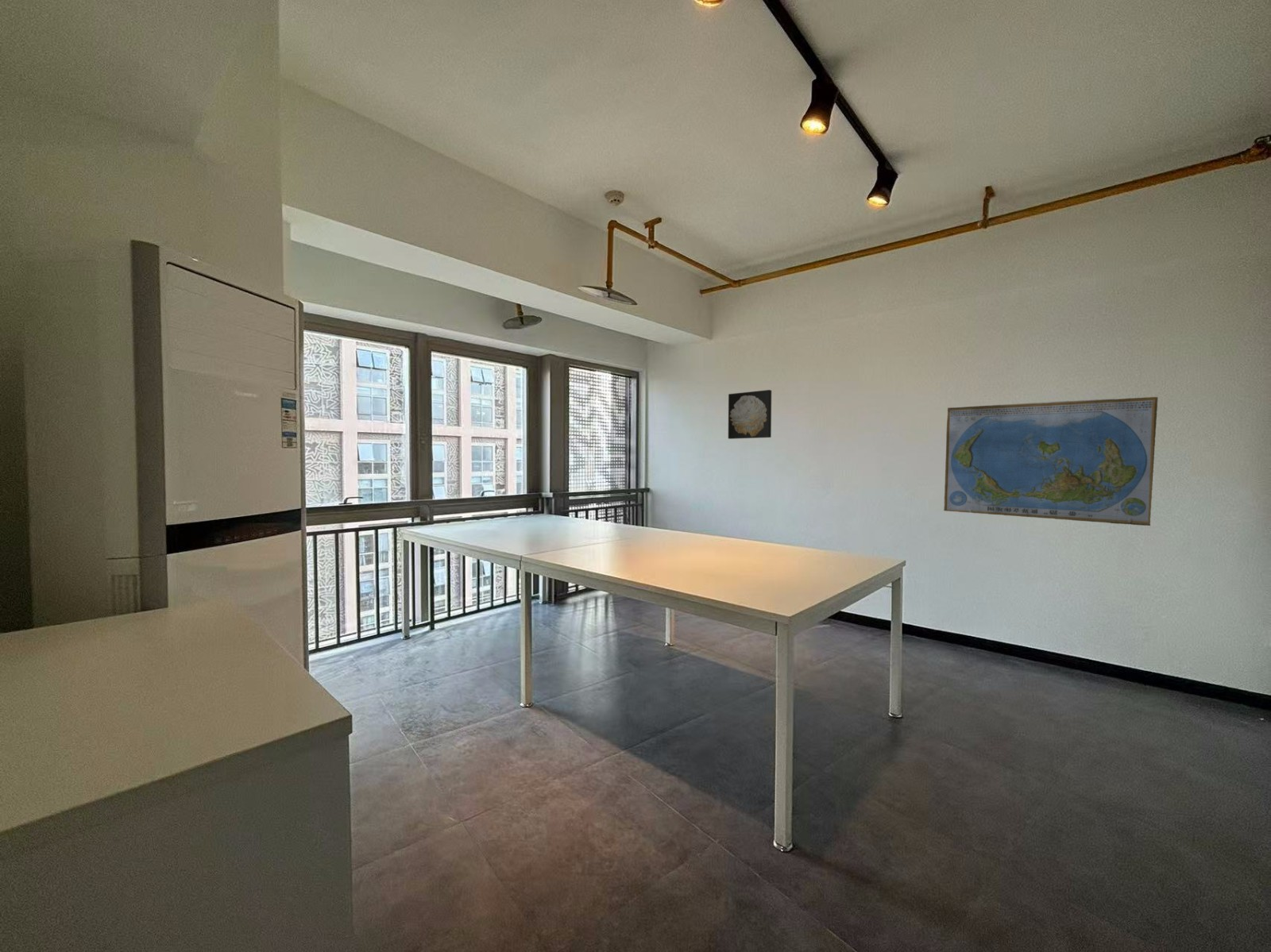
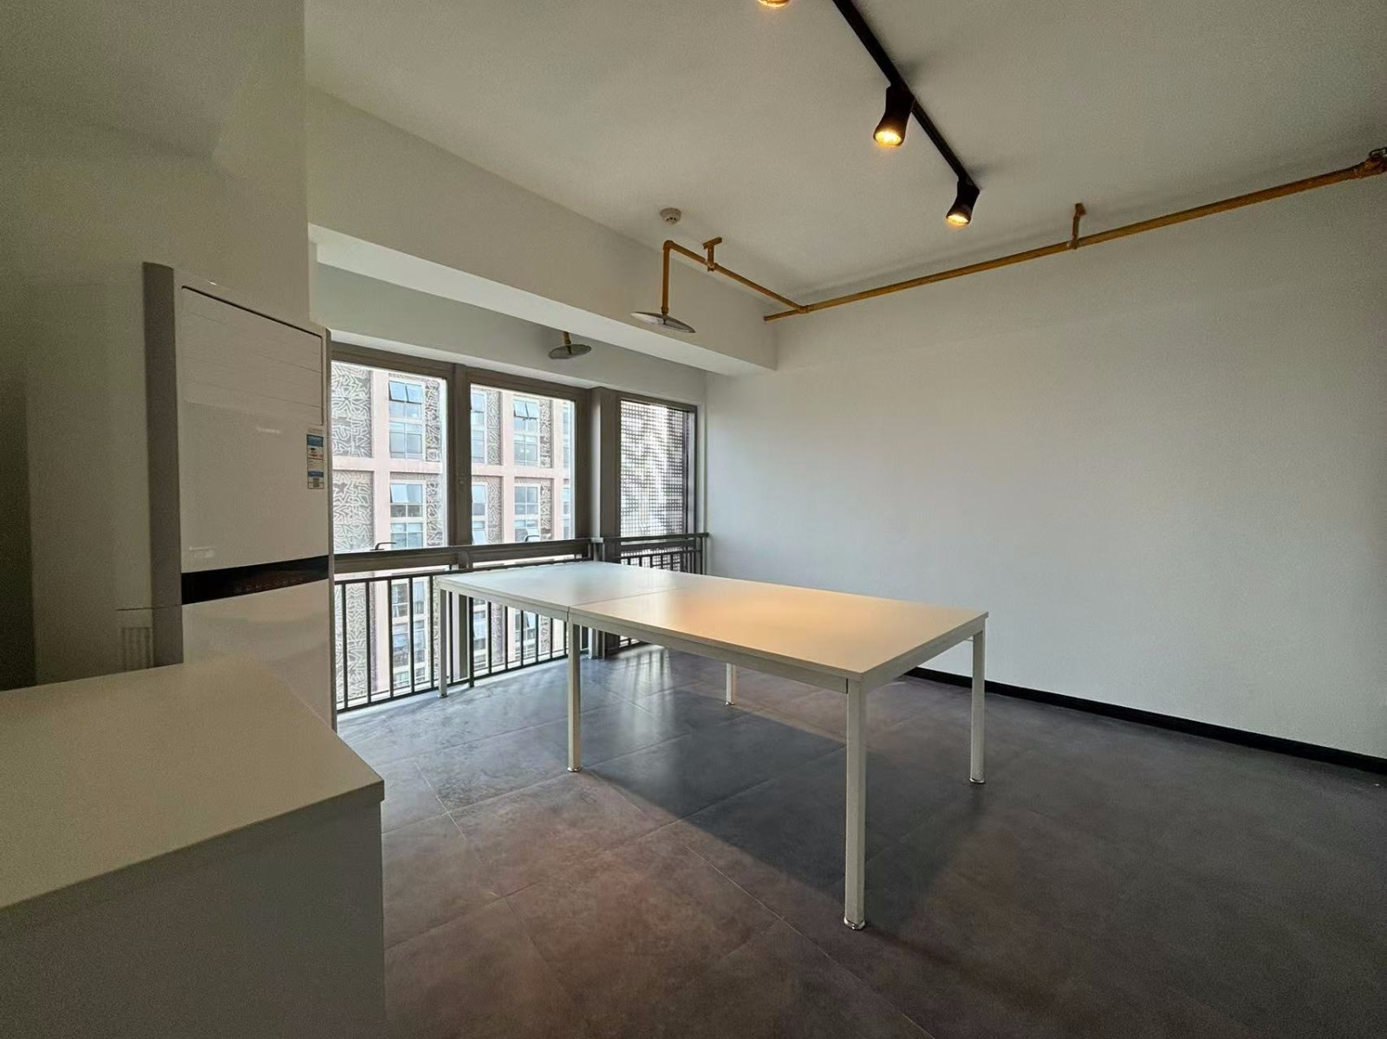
- wall art [728,389,772,440]
- world map [943,396,1159,526]
